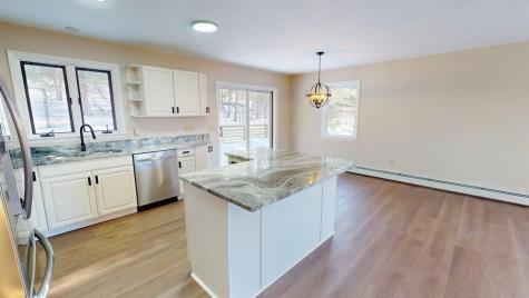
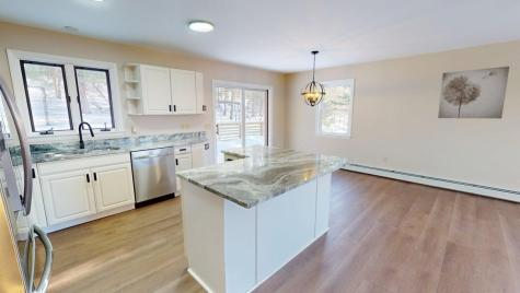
+ wall art [437,66,510,119]
